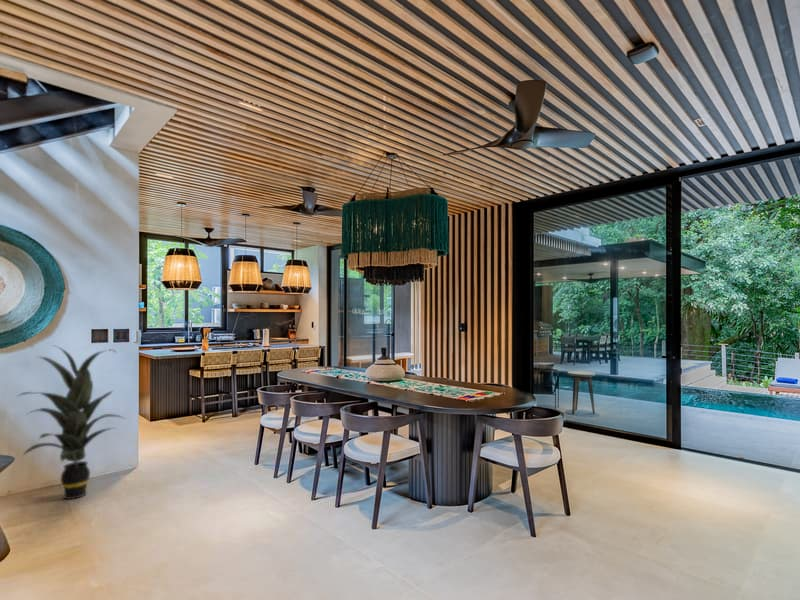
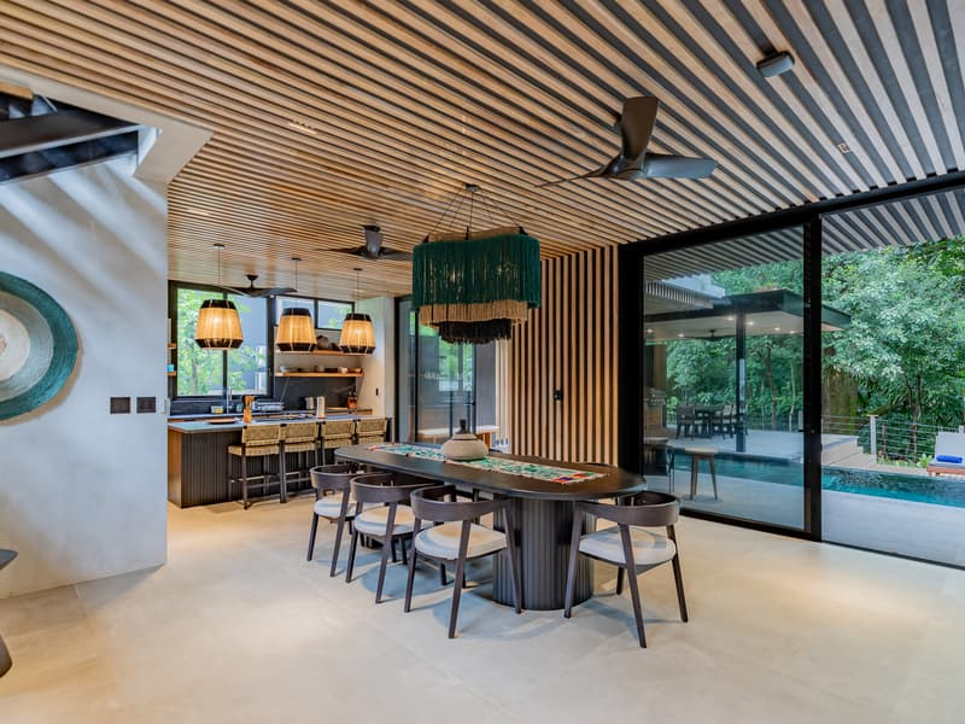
- indoor plant [16,344,127,500]
